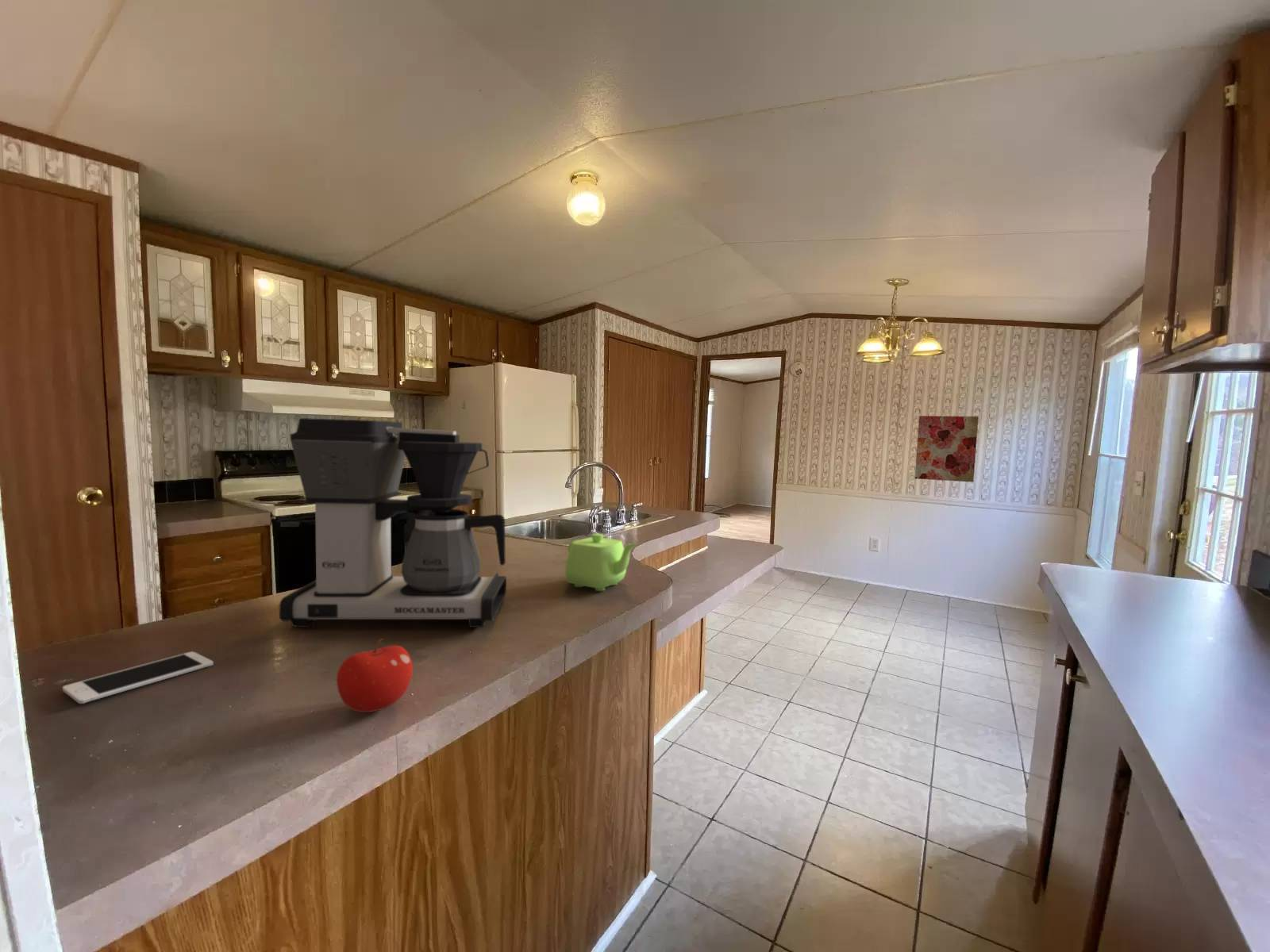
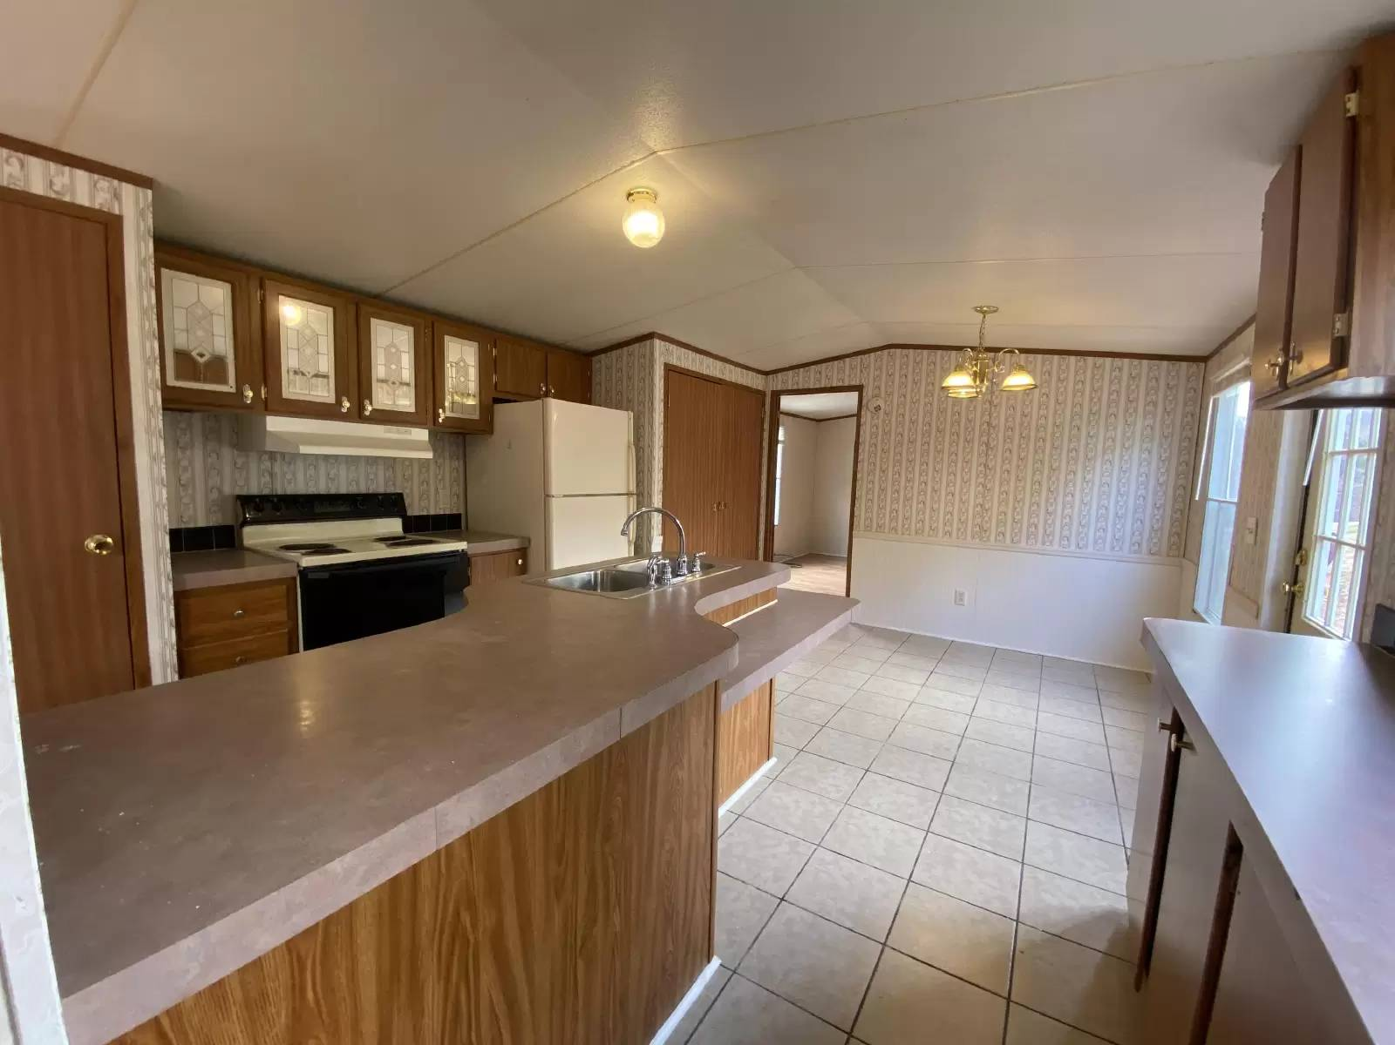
- cell phone [62,651,214,704]
- fruit [336,638,414,713]
- teapot [564,533,639,592]
- wall art [914,415,979,483]
- coffee maker [279,417,507,628]
